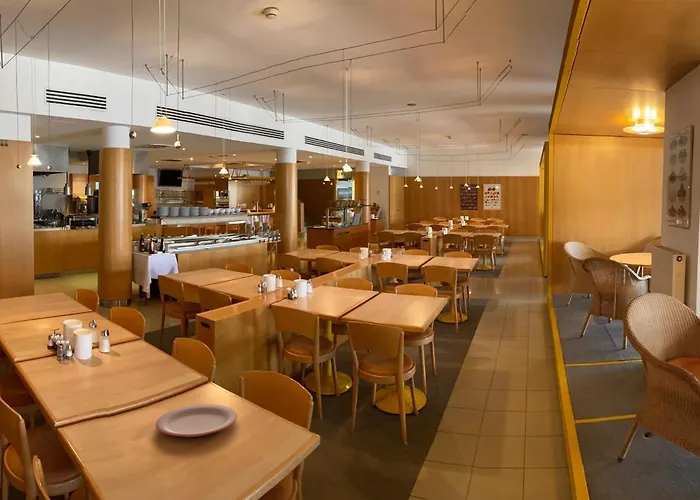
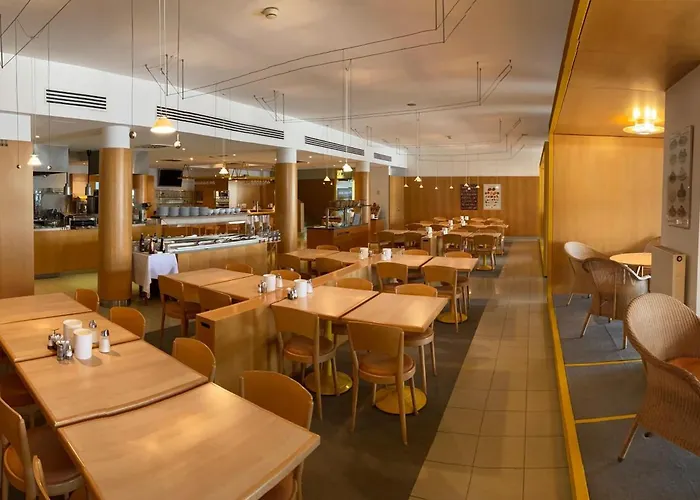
- plate [155,403,238,438]
